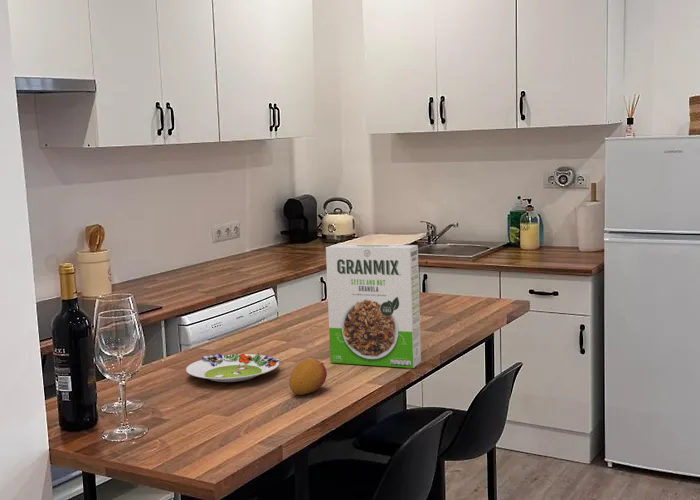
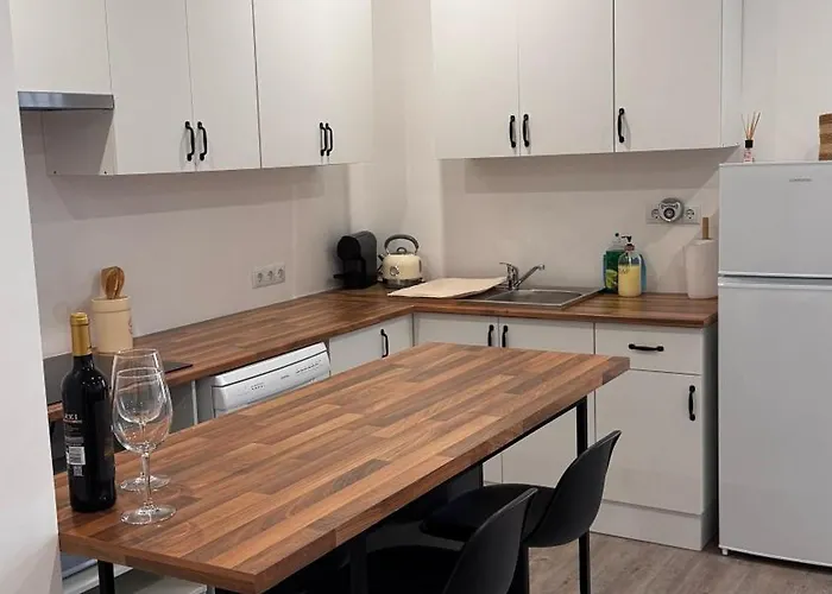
- salad plate [185,352,282,383]
- fruit [288,358,328,396]
- cereal box [325,244,422,369]
